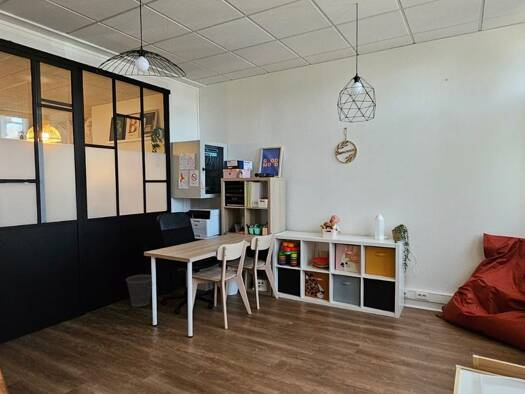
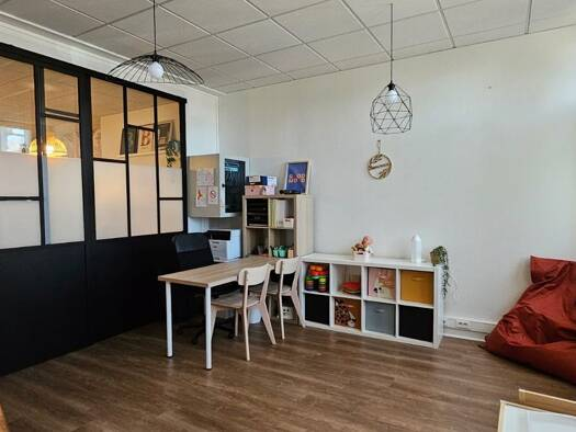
- wastebasket [125,274,153,308]
